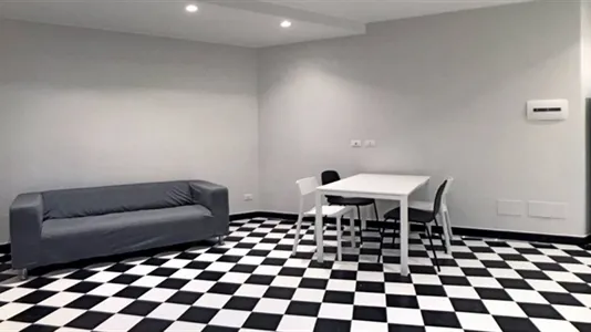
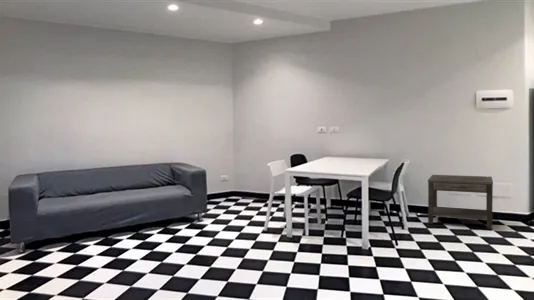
+ side table [427,174,494,230]
